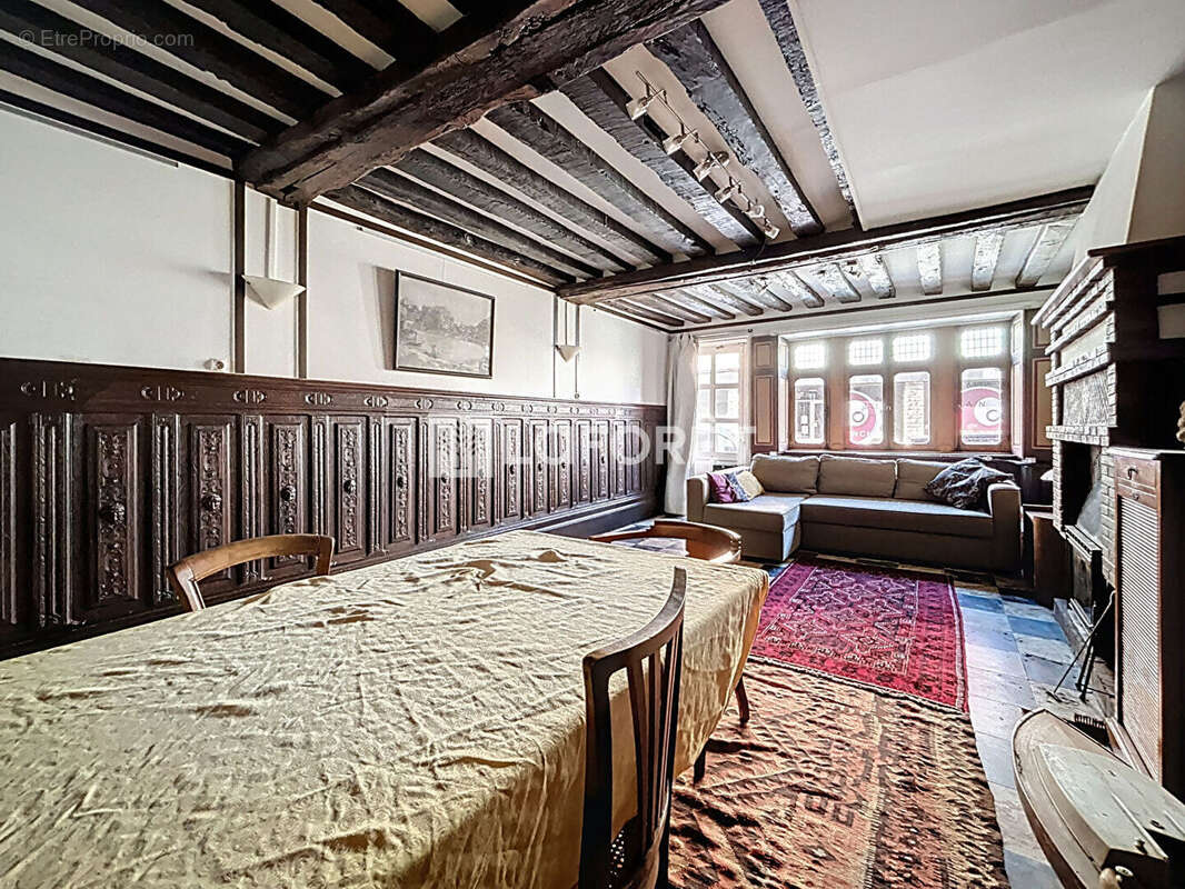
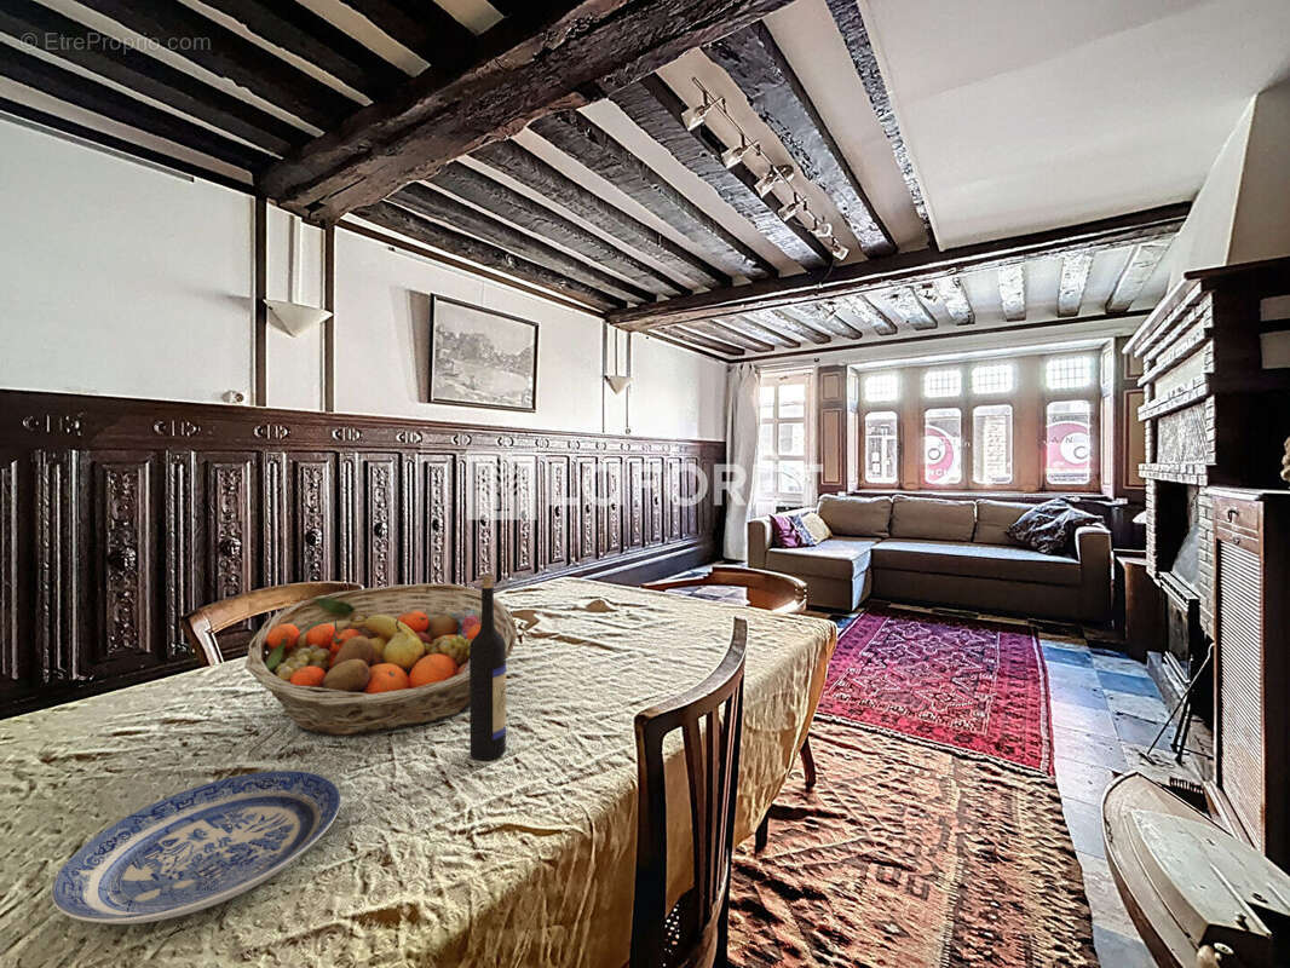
+ fruit basket [244,582,518,738]
+ plate [51,770,342,926]
+ wine bottle [468,575,507,761]
